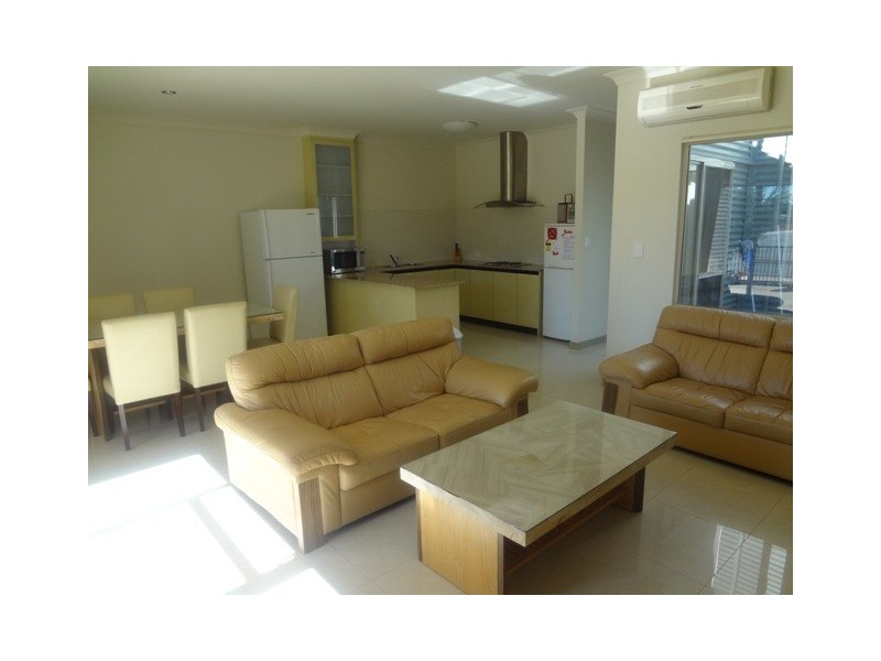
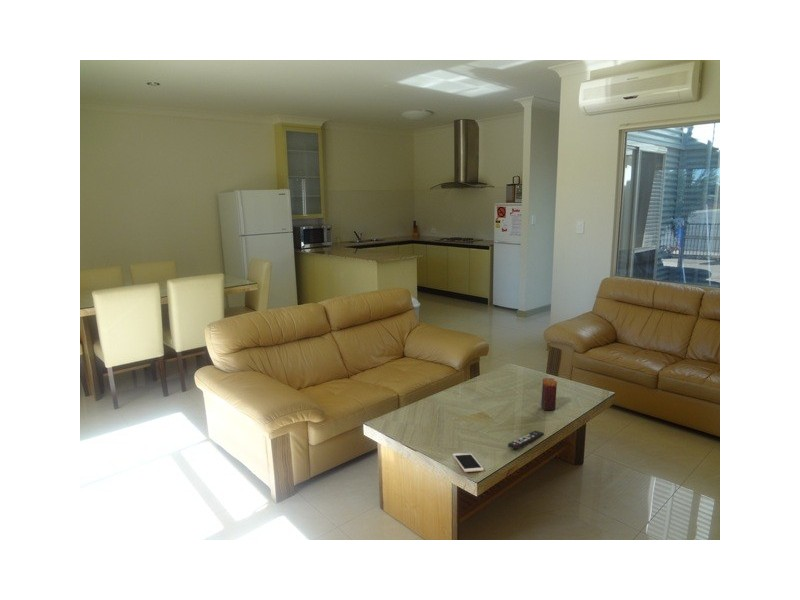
+ remote control [507,430,545,450]
+ cell phone [452,452,485,473]
+ candle [540,377,558,411]
